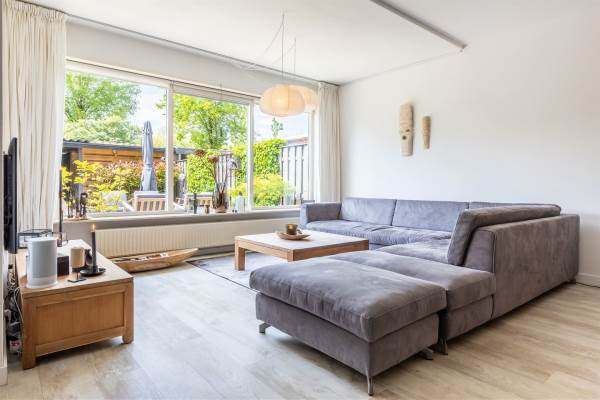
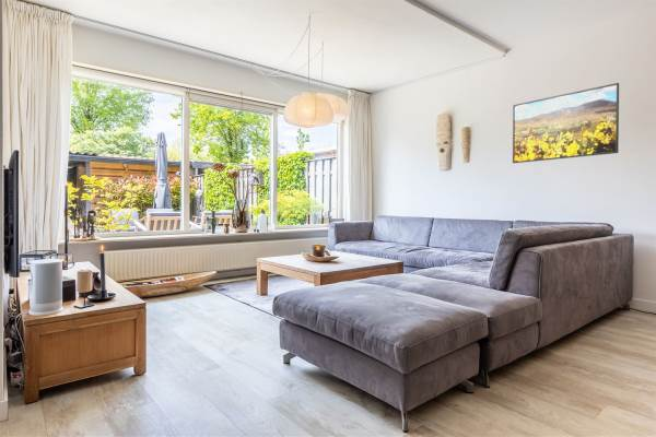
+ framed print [512,82,620,164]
